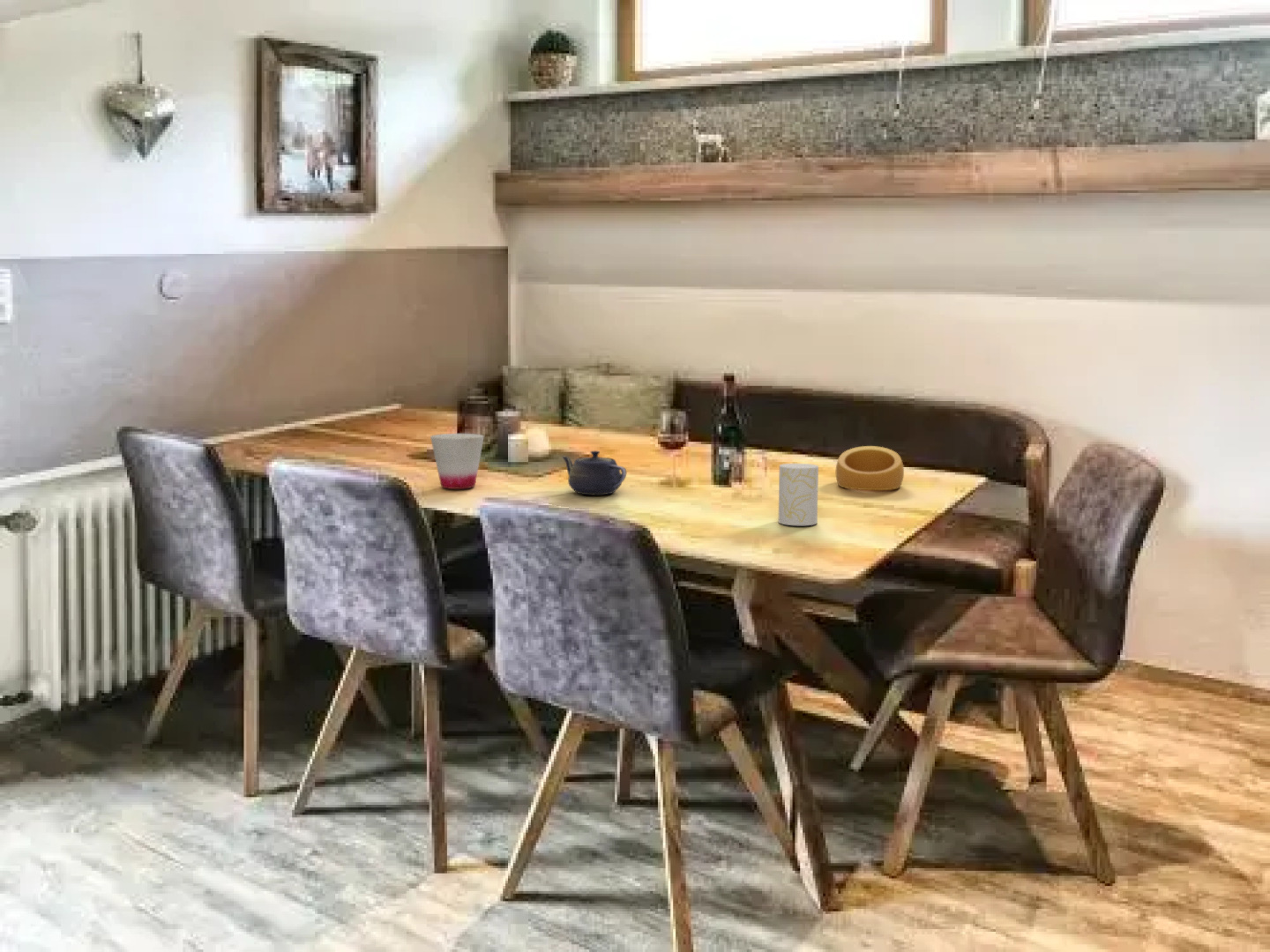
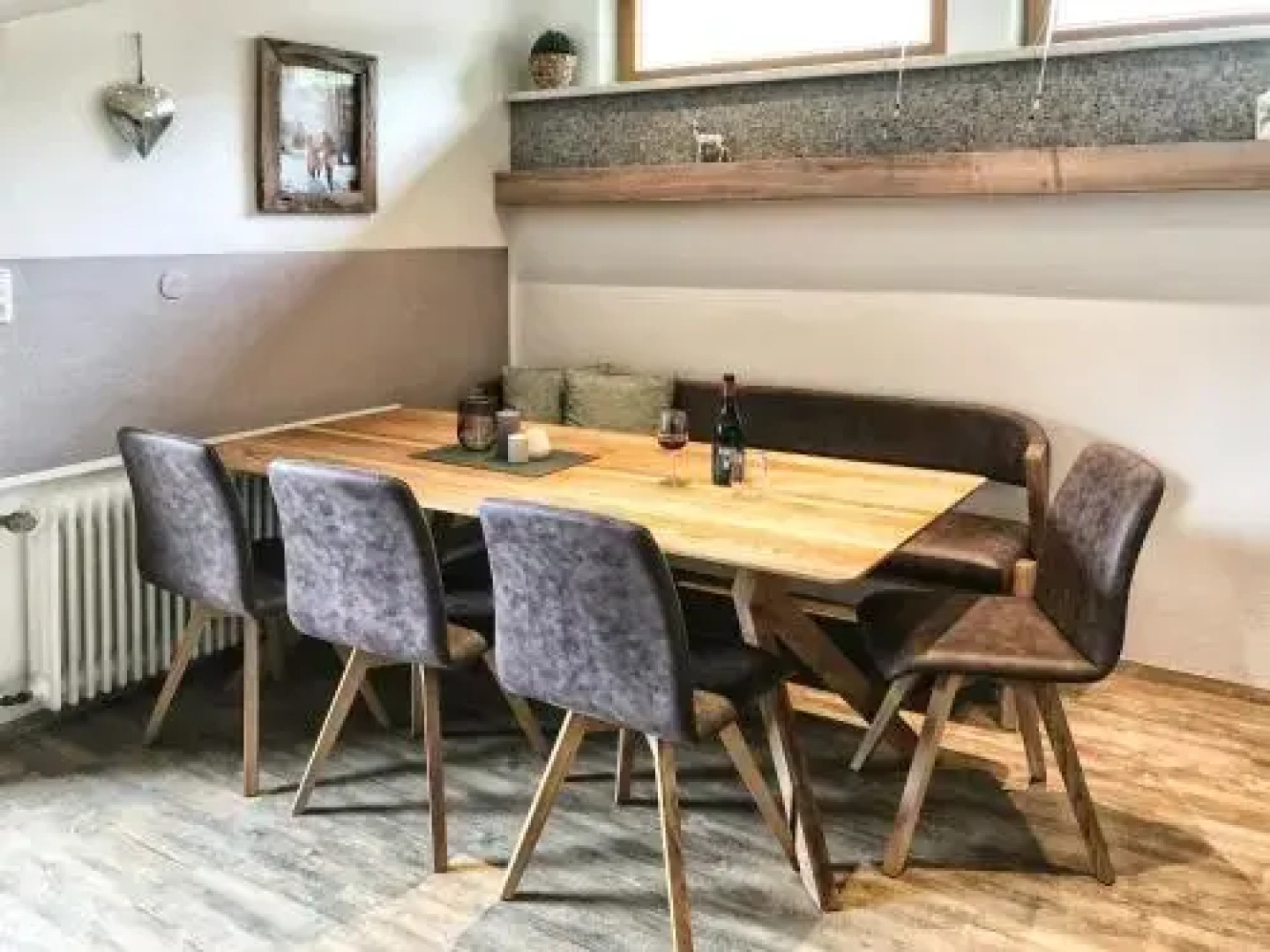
- ring [835,445,905,491]
- teapot [561,450,628,496]
- cup [778,463,819,526]
- cup [430,433,485,490]
